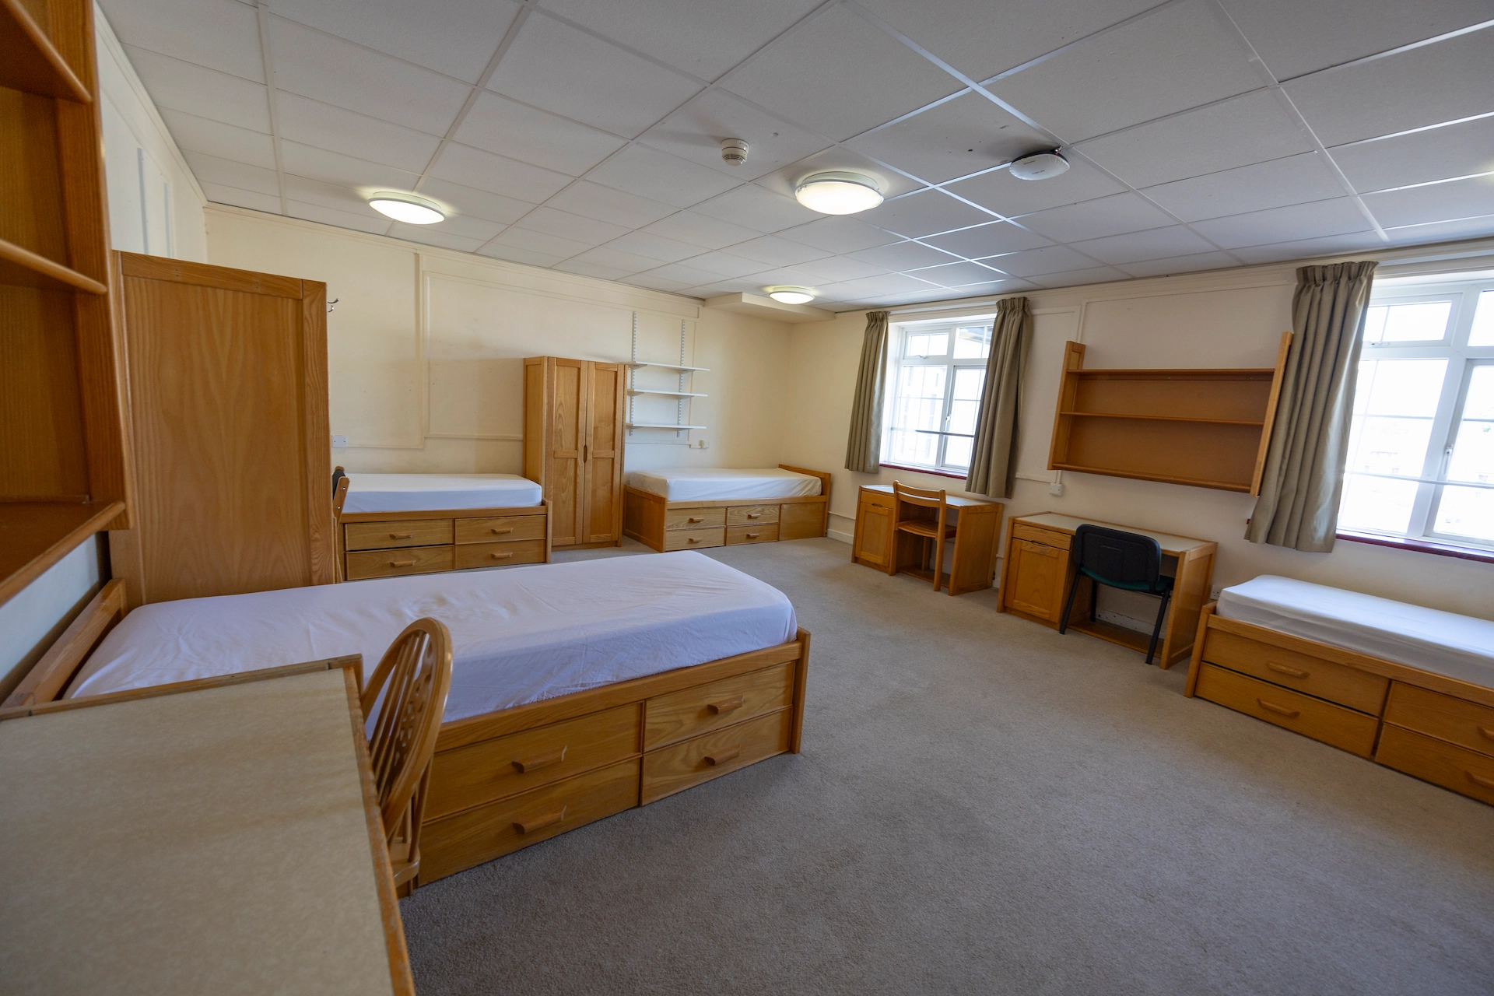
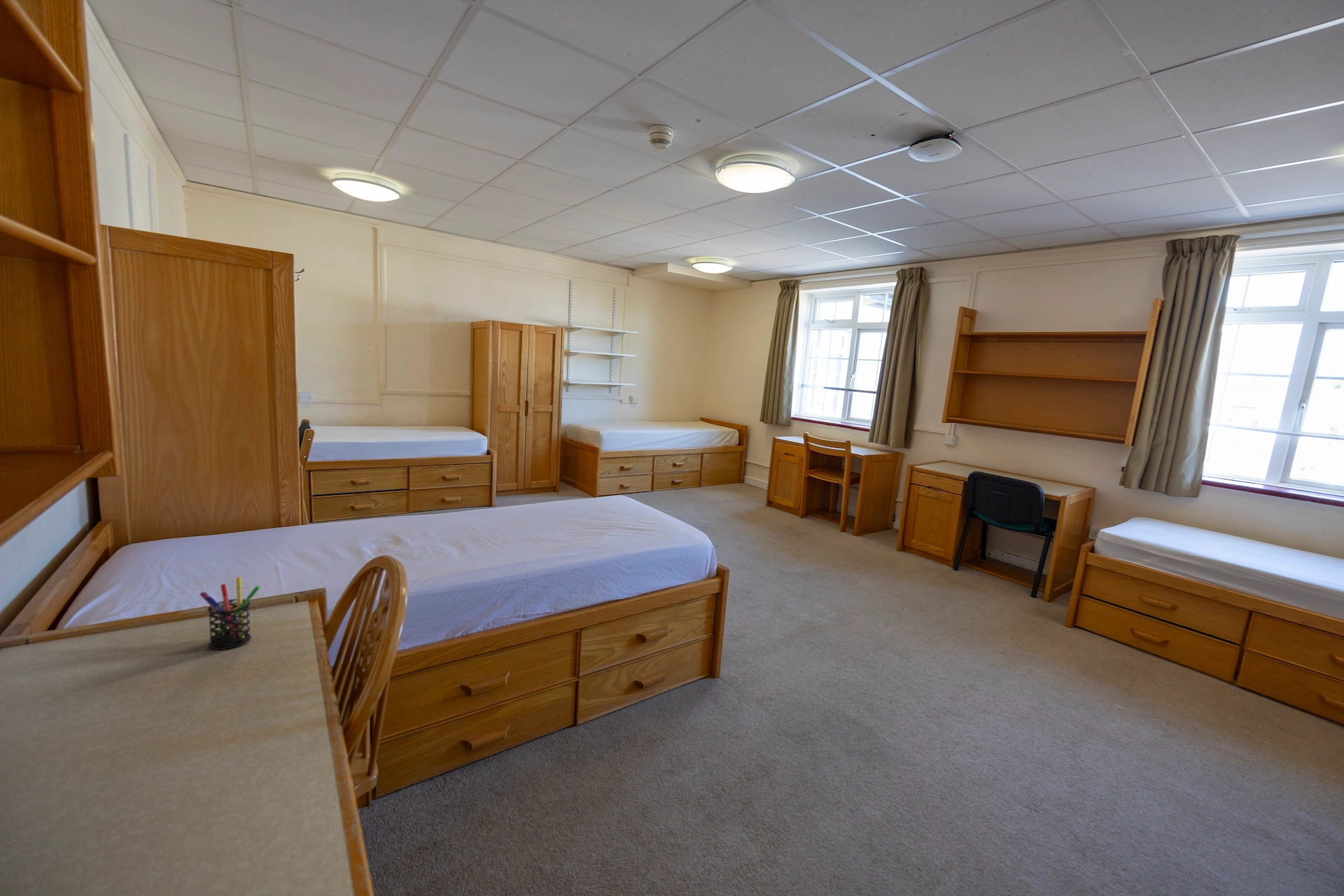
+ pen holder [199,576,261,650]
